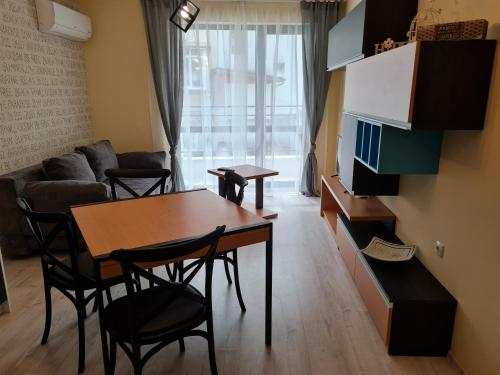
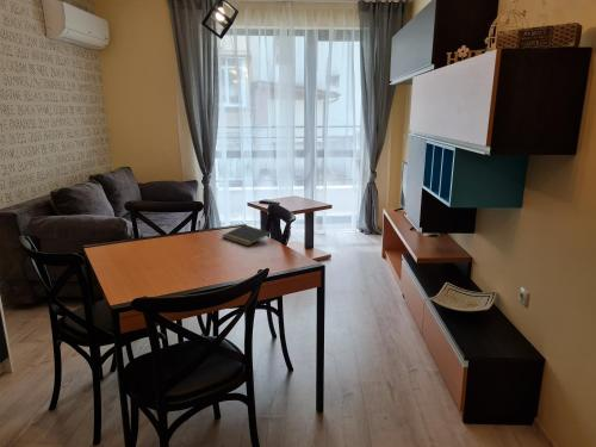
+ notepad [221,224,272,247]
